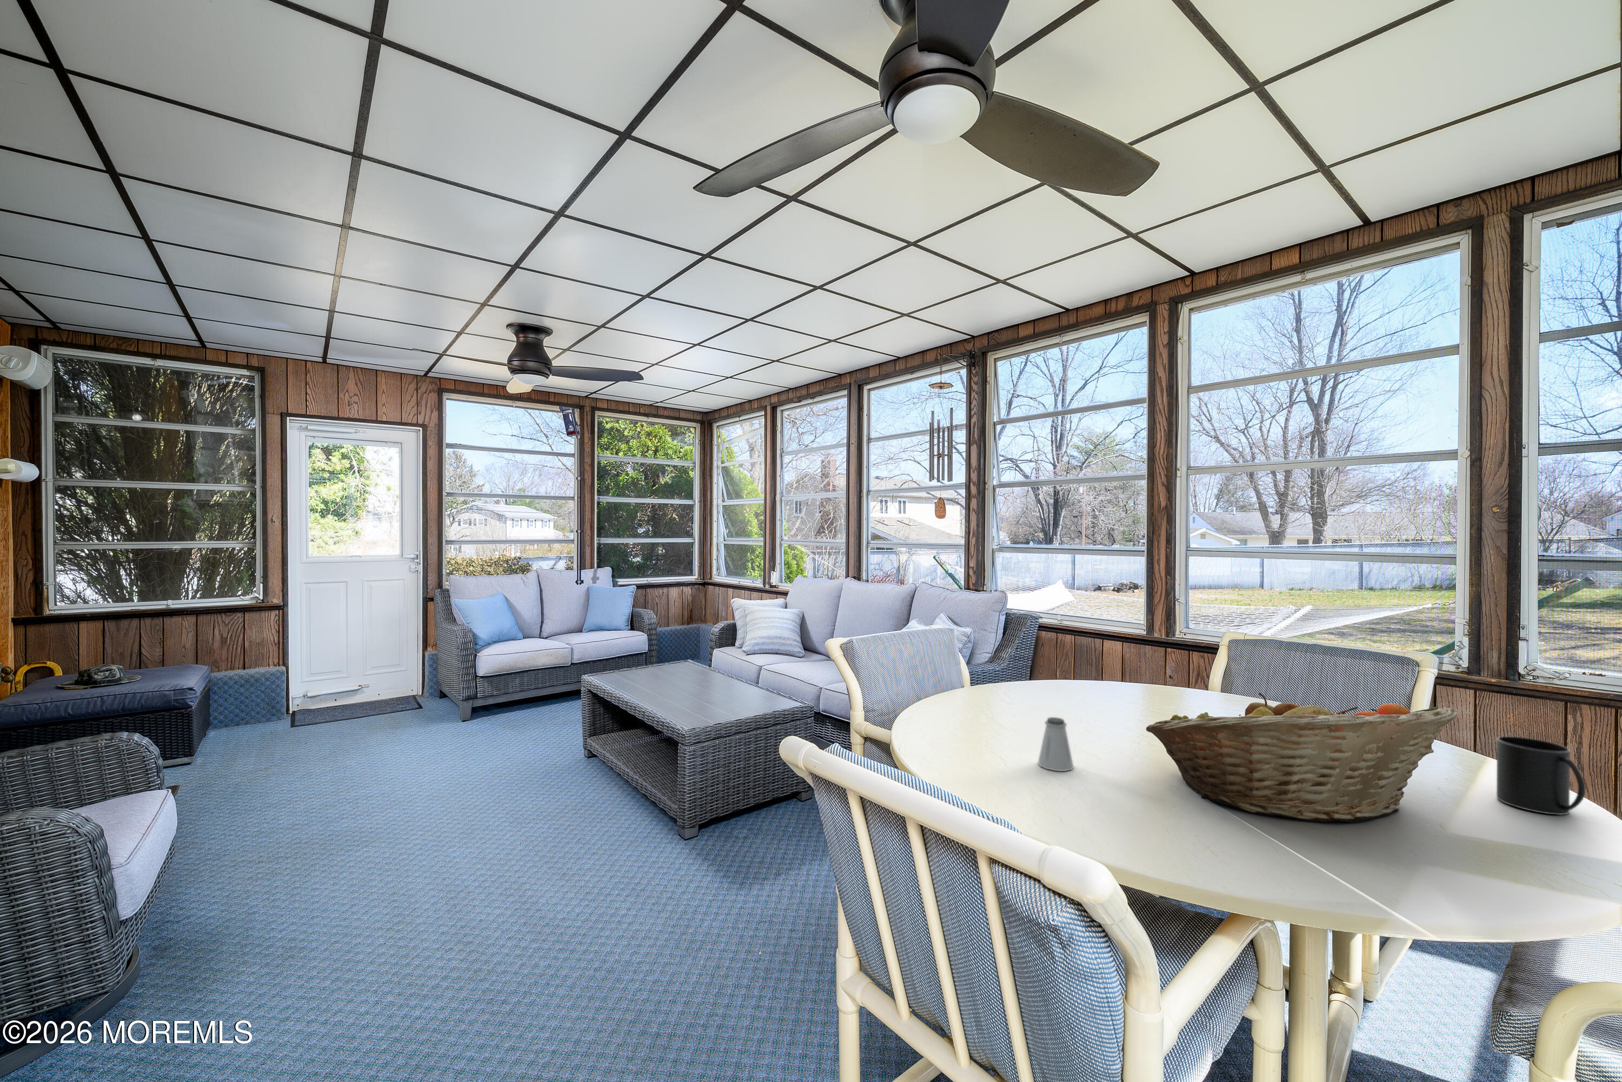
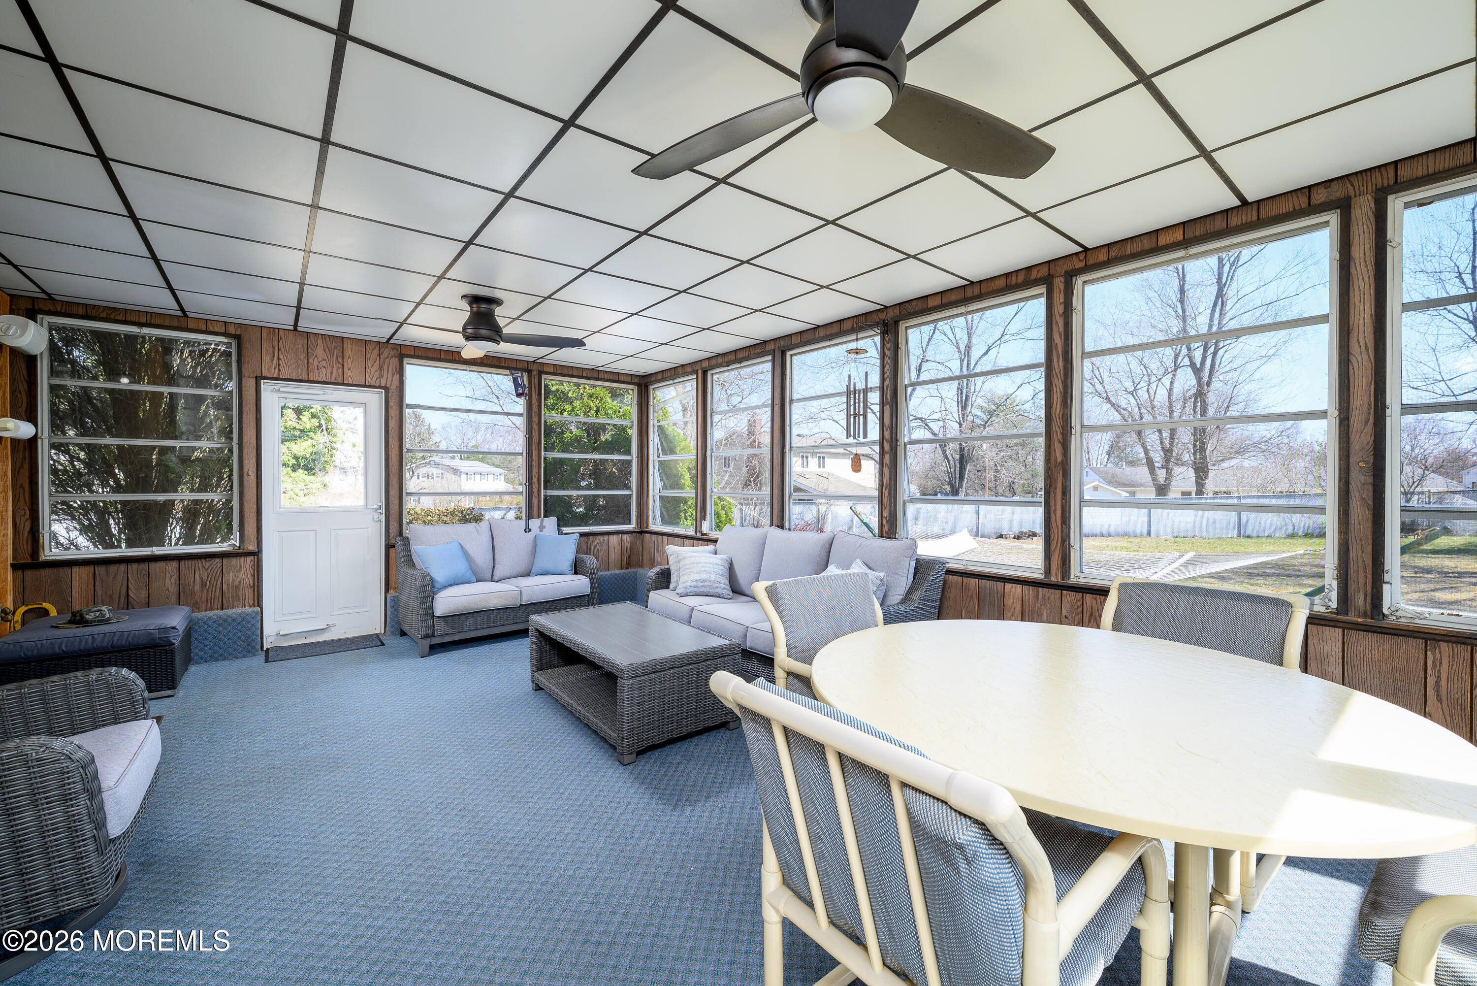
- fruit basket [1146,692,1459,824]
- saltshaker [1037,716,1075,772]
- mug [1495,737,1586,815]
